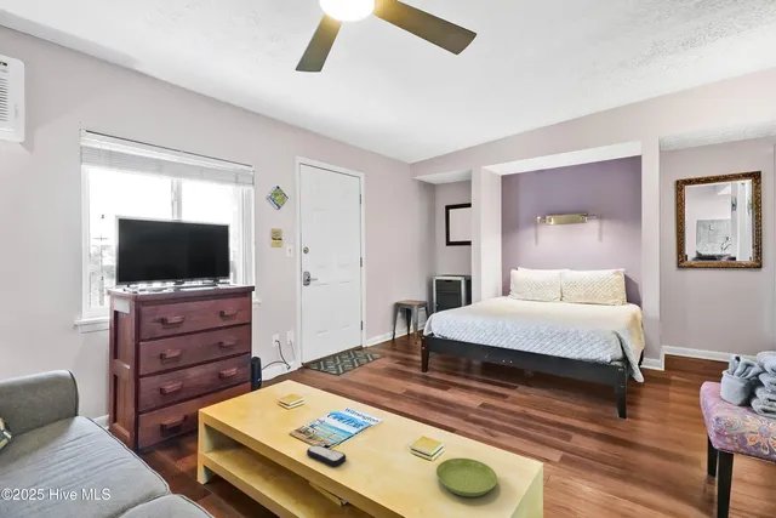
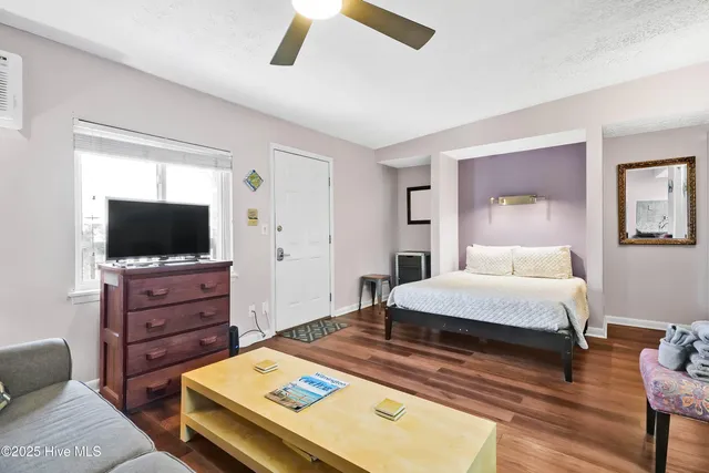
- remote control [306,444,347,467]
- saucer [435,457,498,497]
